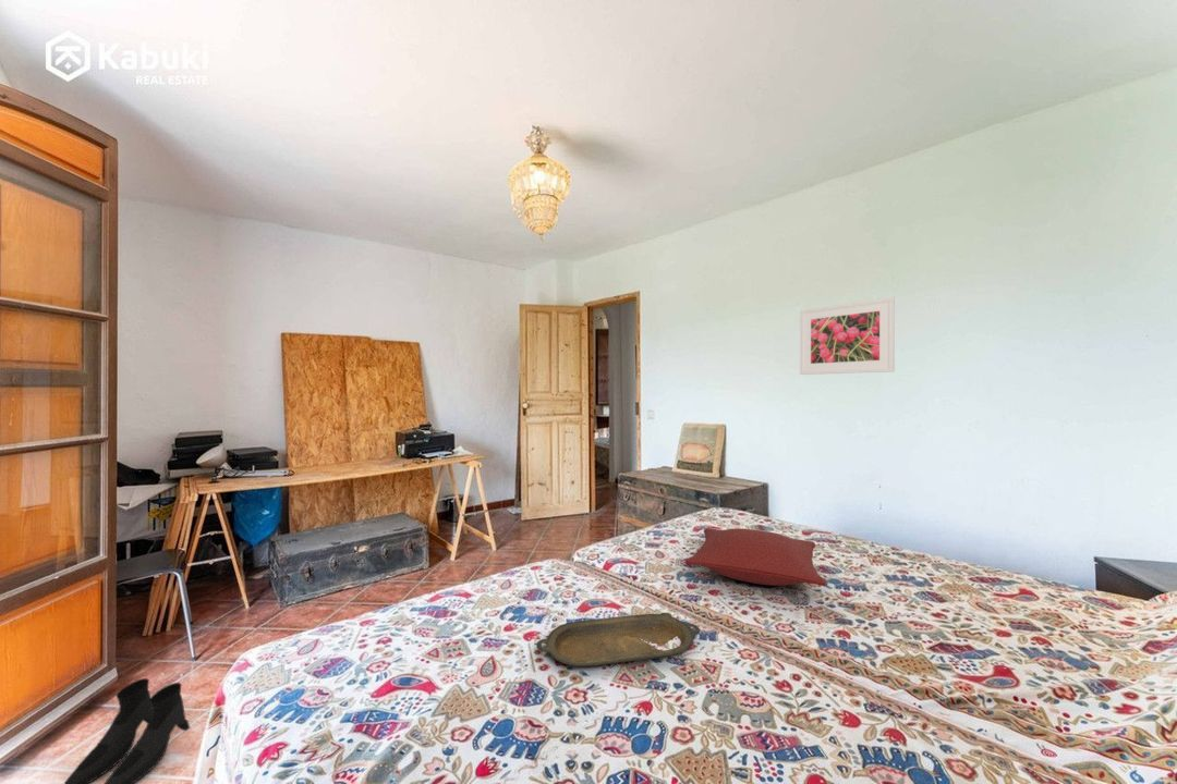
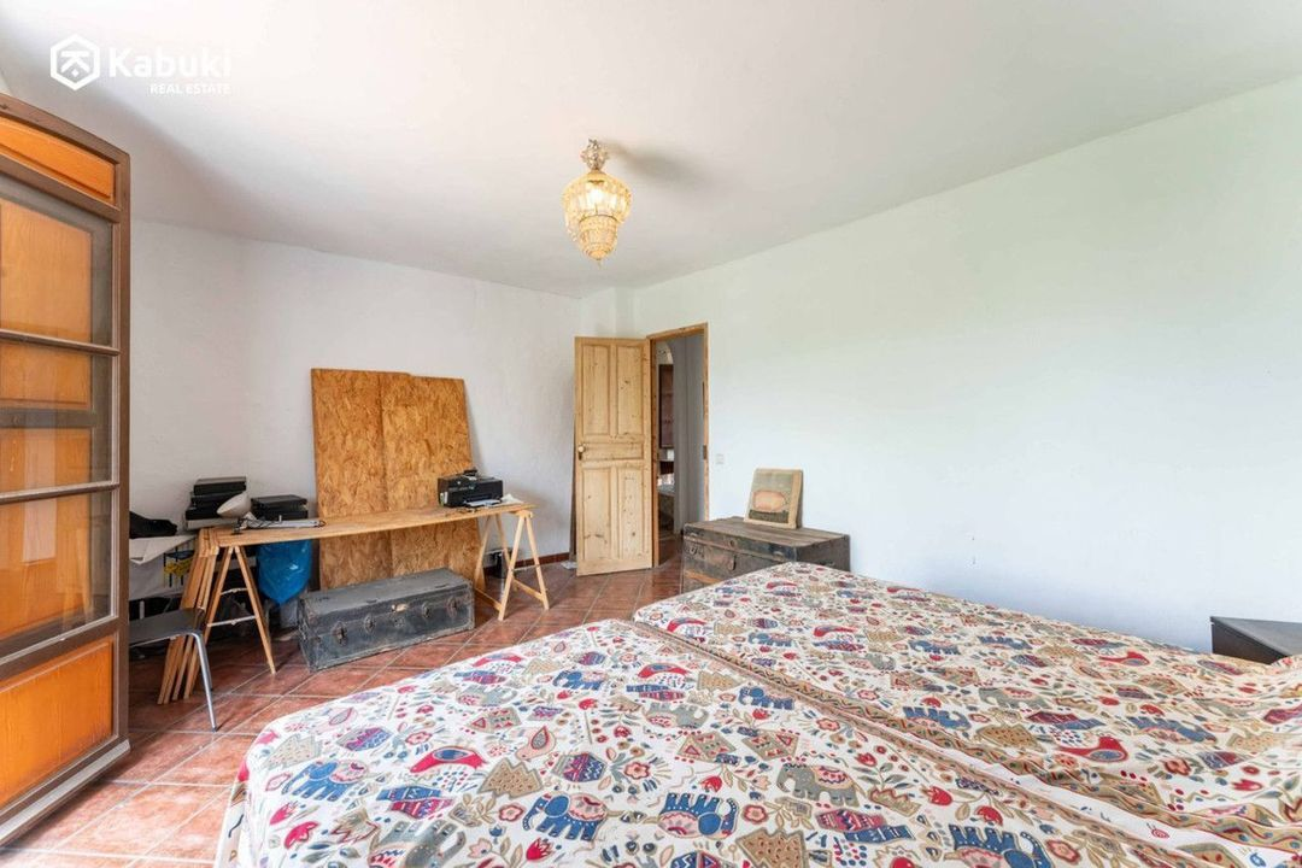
- boots [63,677,191,784]
- pillow [684,527,827,587]
- serving tray [535,612,701,667]
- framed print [799,296,896,376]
